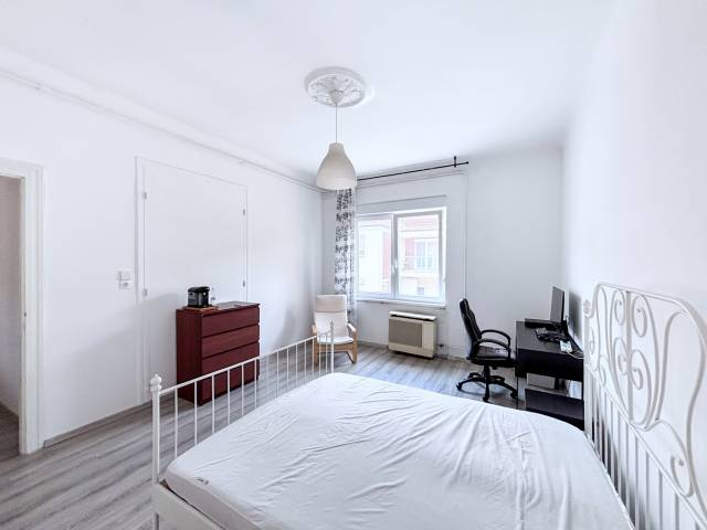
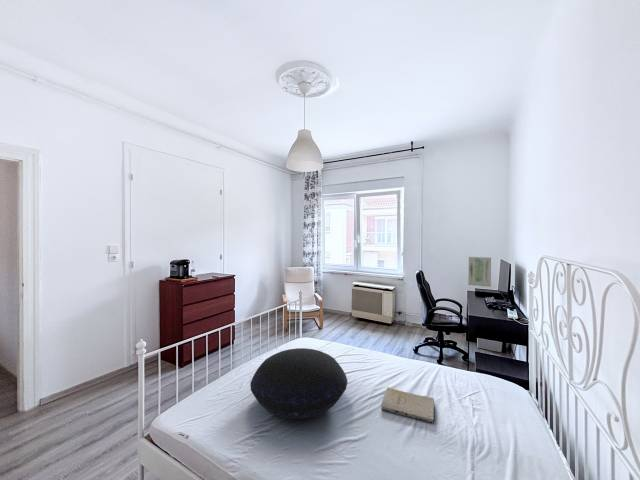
+ cushion [249,347,349,420]
+ wall art [467,256,492,288]
+ book [380,386,436,424]
